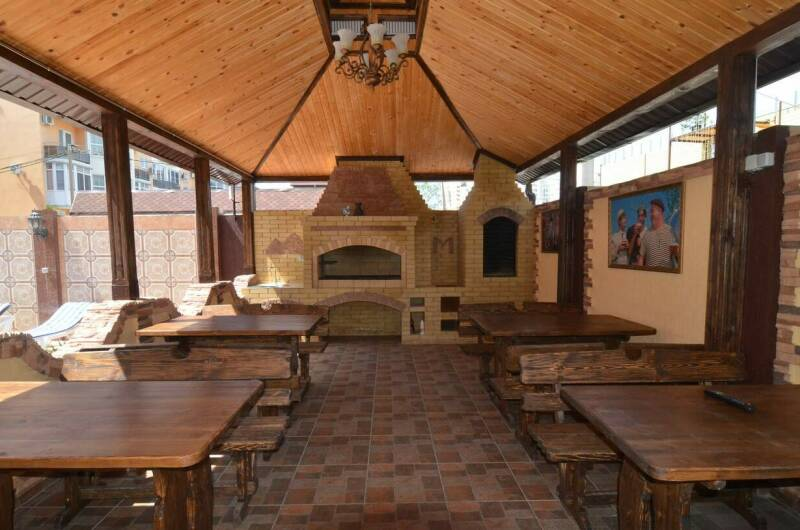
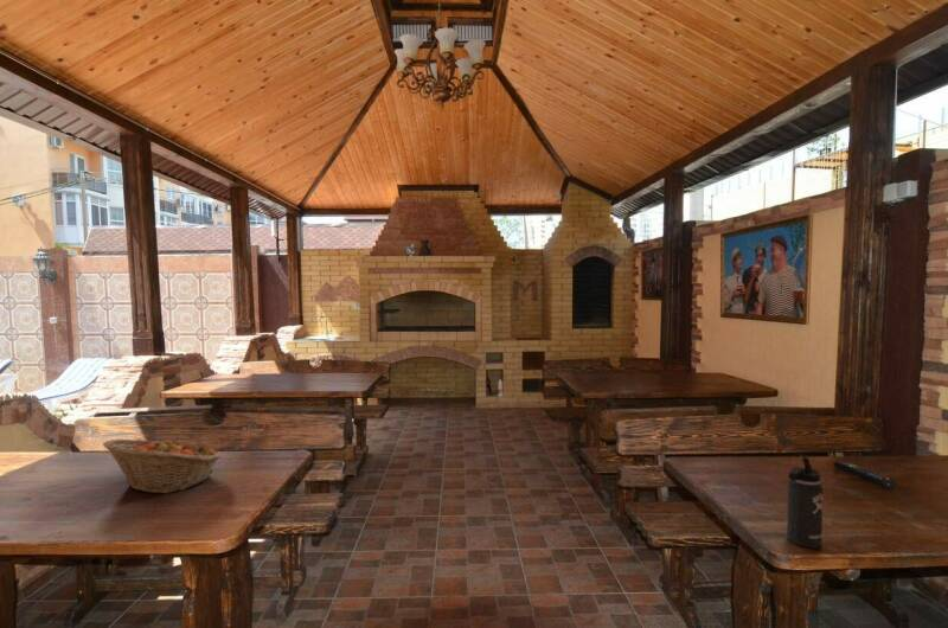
+ thermos bottle [786,456,825,550]
+ fruit basket [102,435,223,494]
